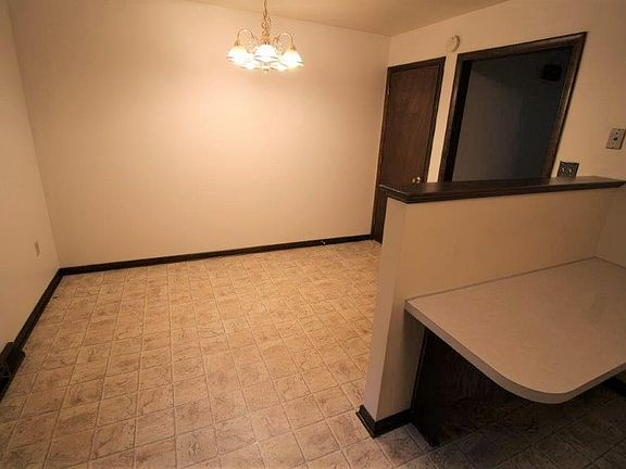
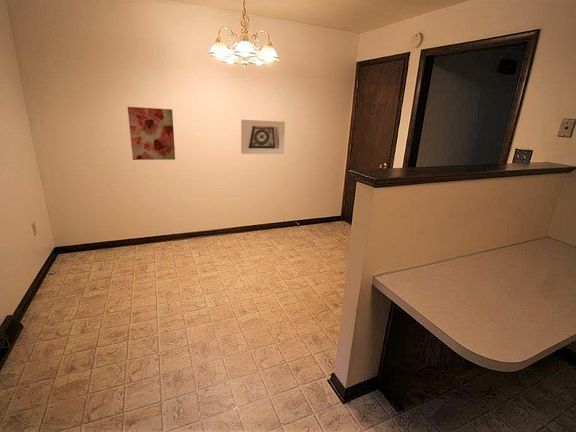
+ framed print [240,119,286,155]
+ wall art [127,106,176,161]
